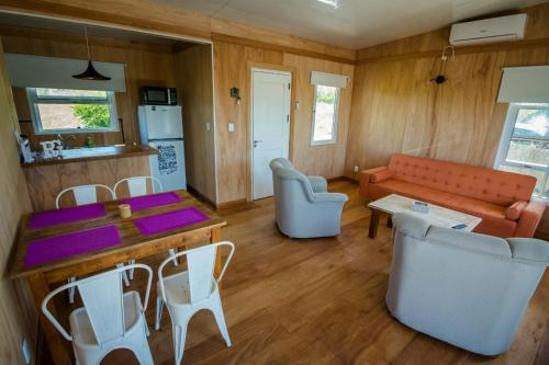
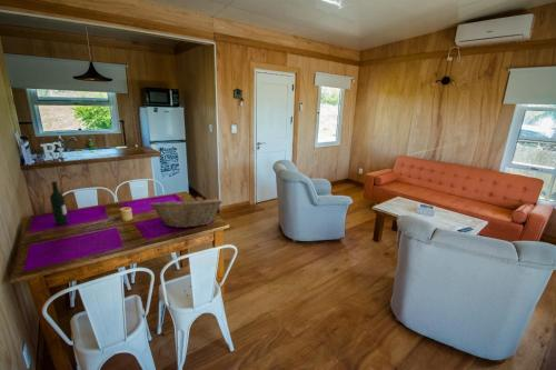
+ wine bottle [49,180,69,226]
+ fruit basket [149,196,224,229]
